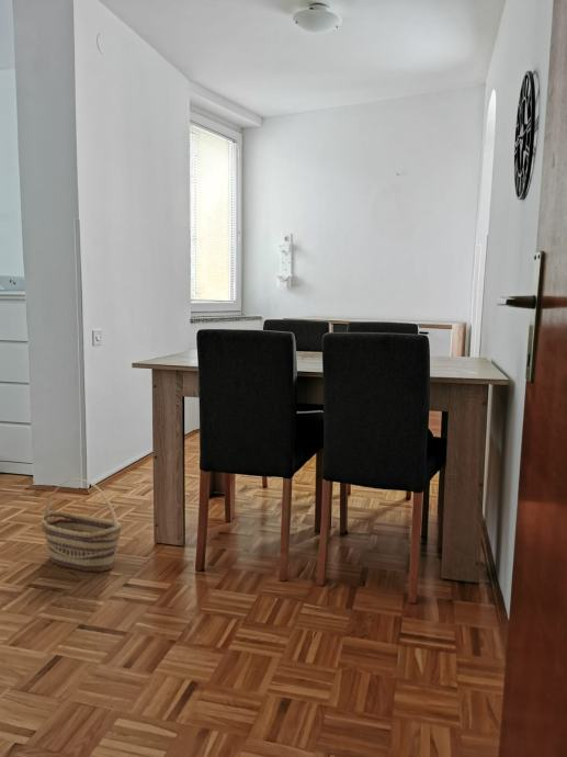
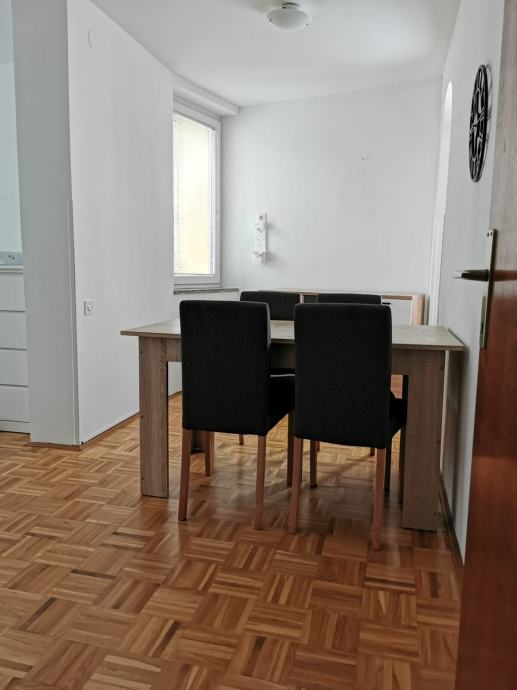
- basket [41,478,122,573]
